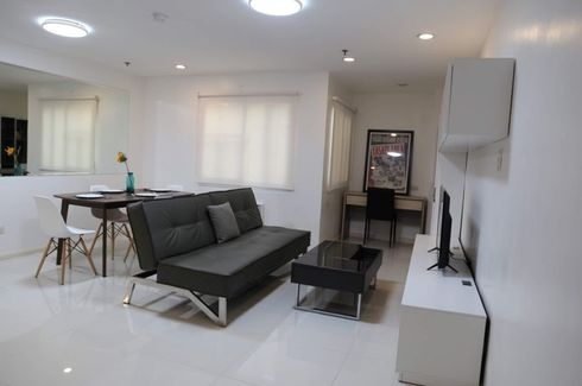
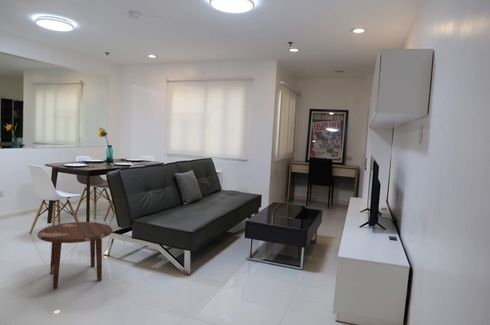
+ side table [36,221,114,290]
